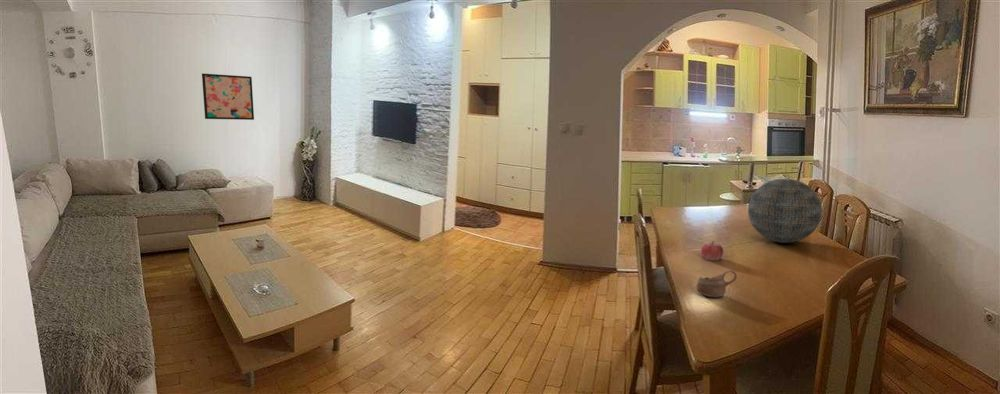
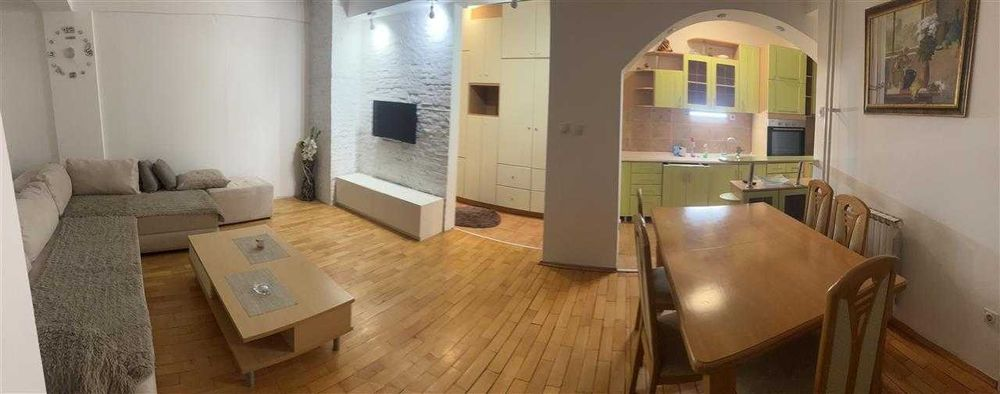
- decorative orb [747,177,823,244]
- fruit [700,240,724,262]
- cup [695,269,738,298]
- wall art [201,73,255,121]
